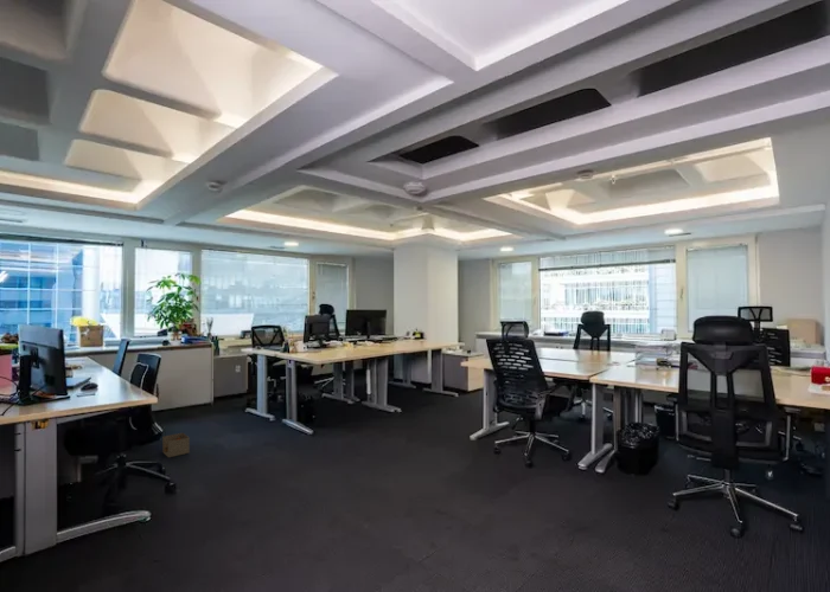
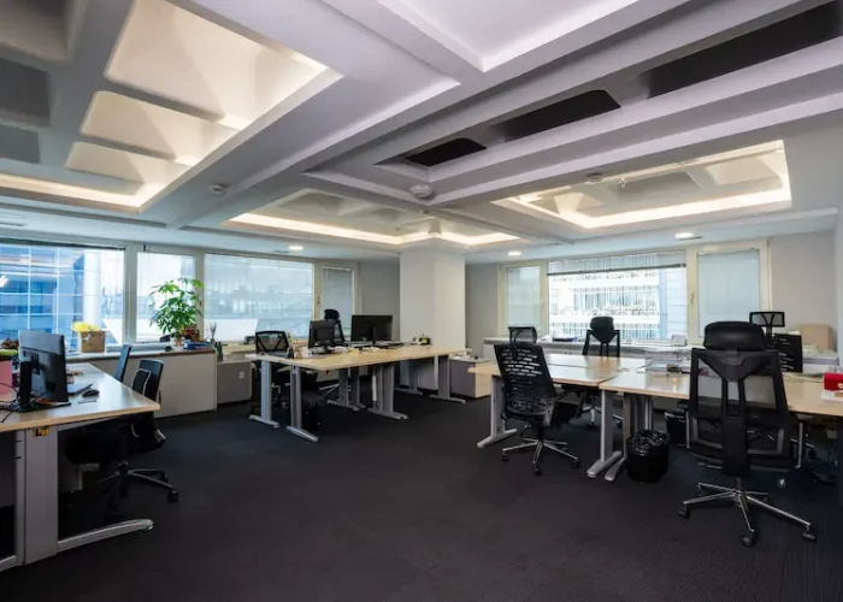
- cardboard box [161,432,191,458]
